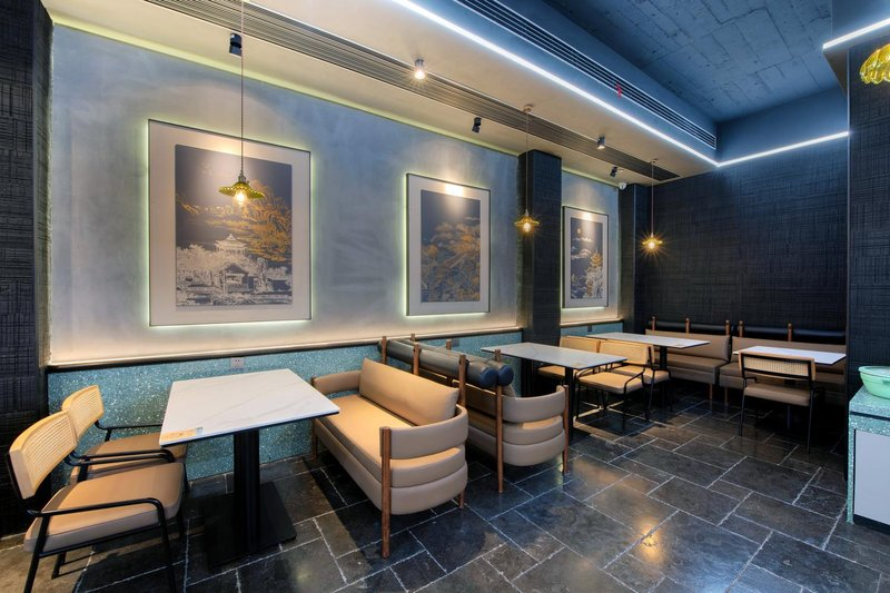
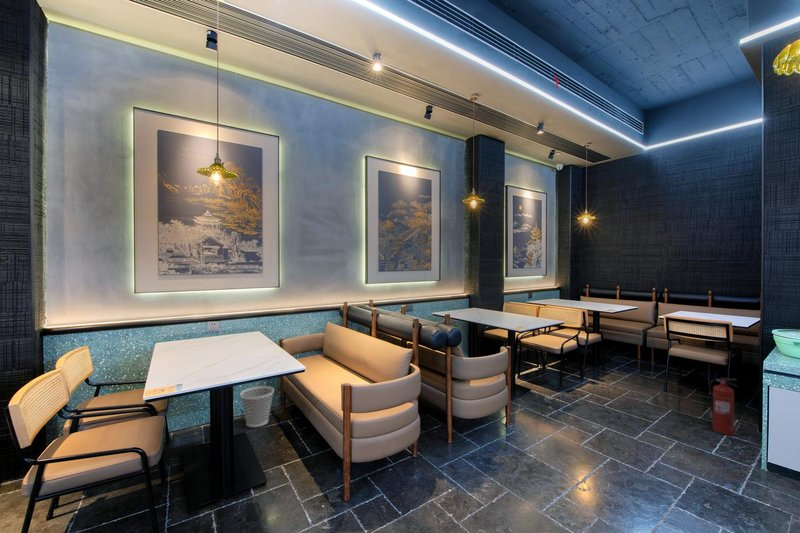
+ wastebasket [239,385,275,428]
+ fire extinguisher [708,377,738,436]
